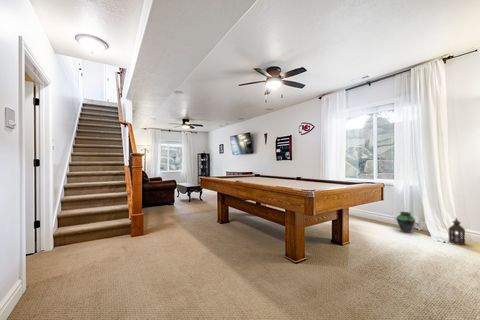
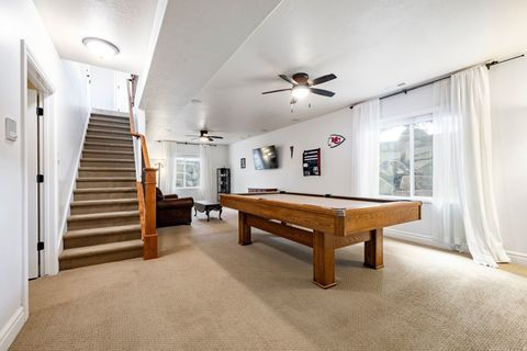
- lantern [448,216,466,246]
- vase [395,211,416,234]
